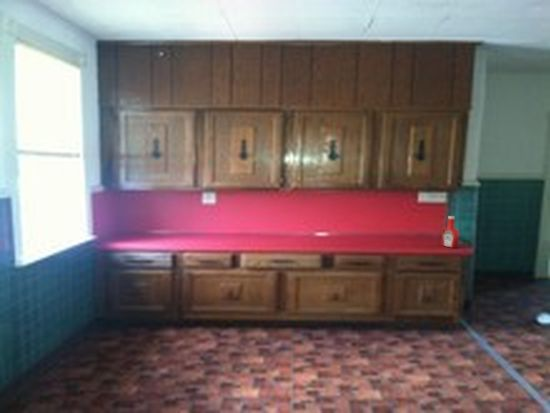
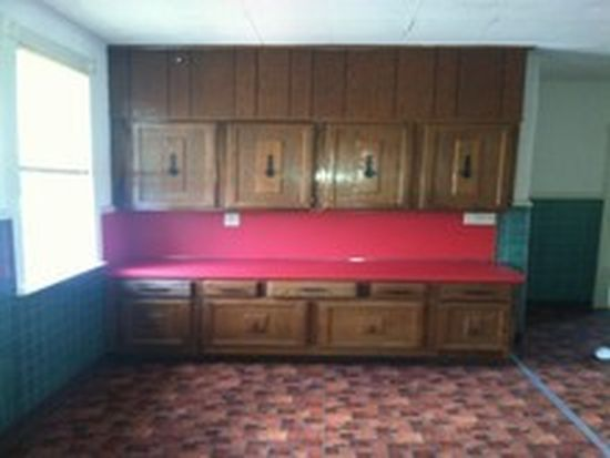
- soap bottle [440,215,460,249]
